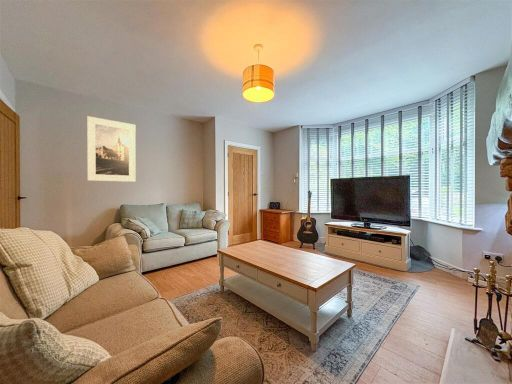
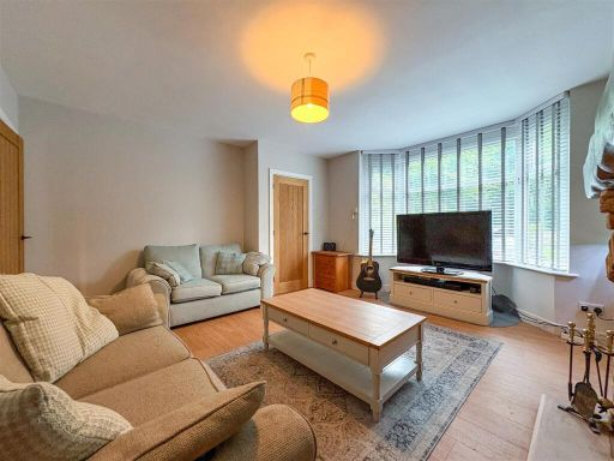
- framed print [86,115,137,183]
